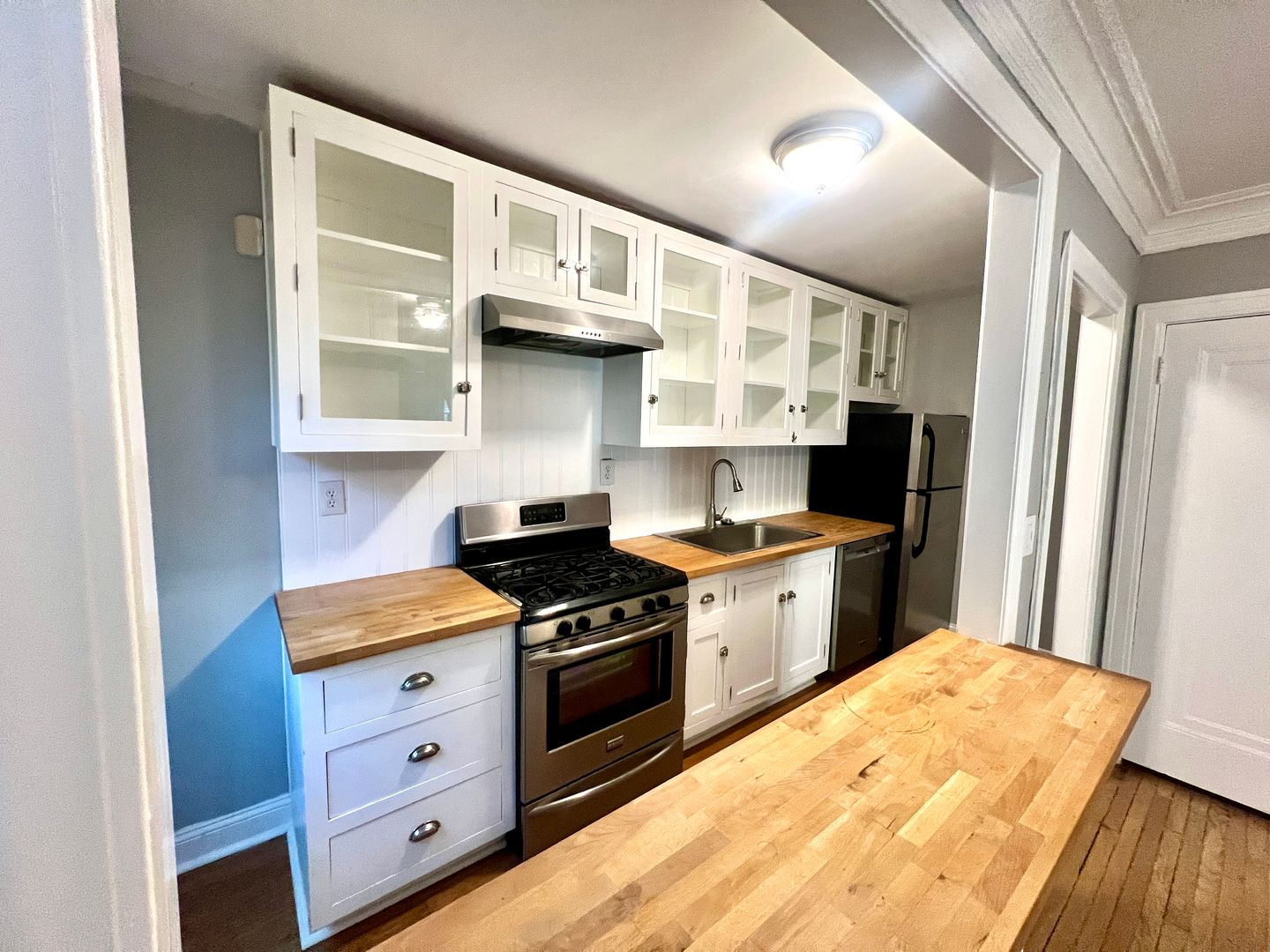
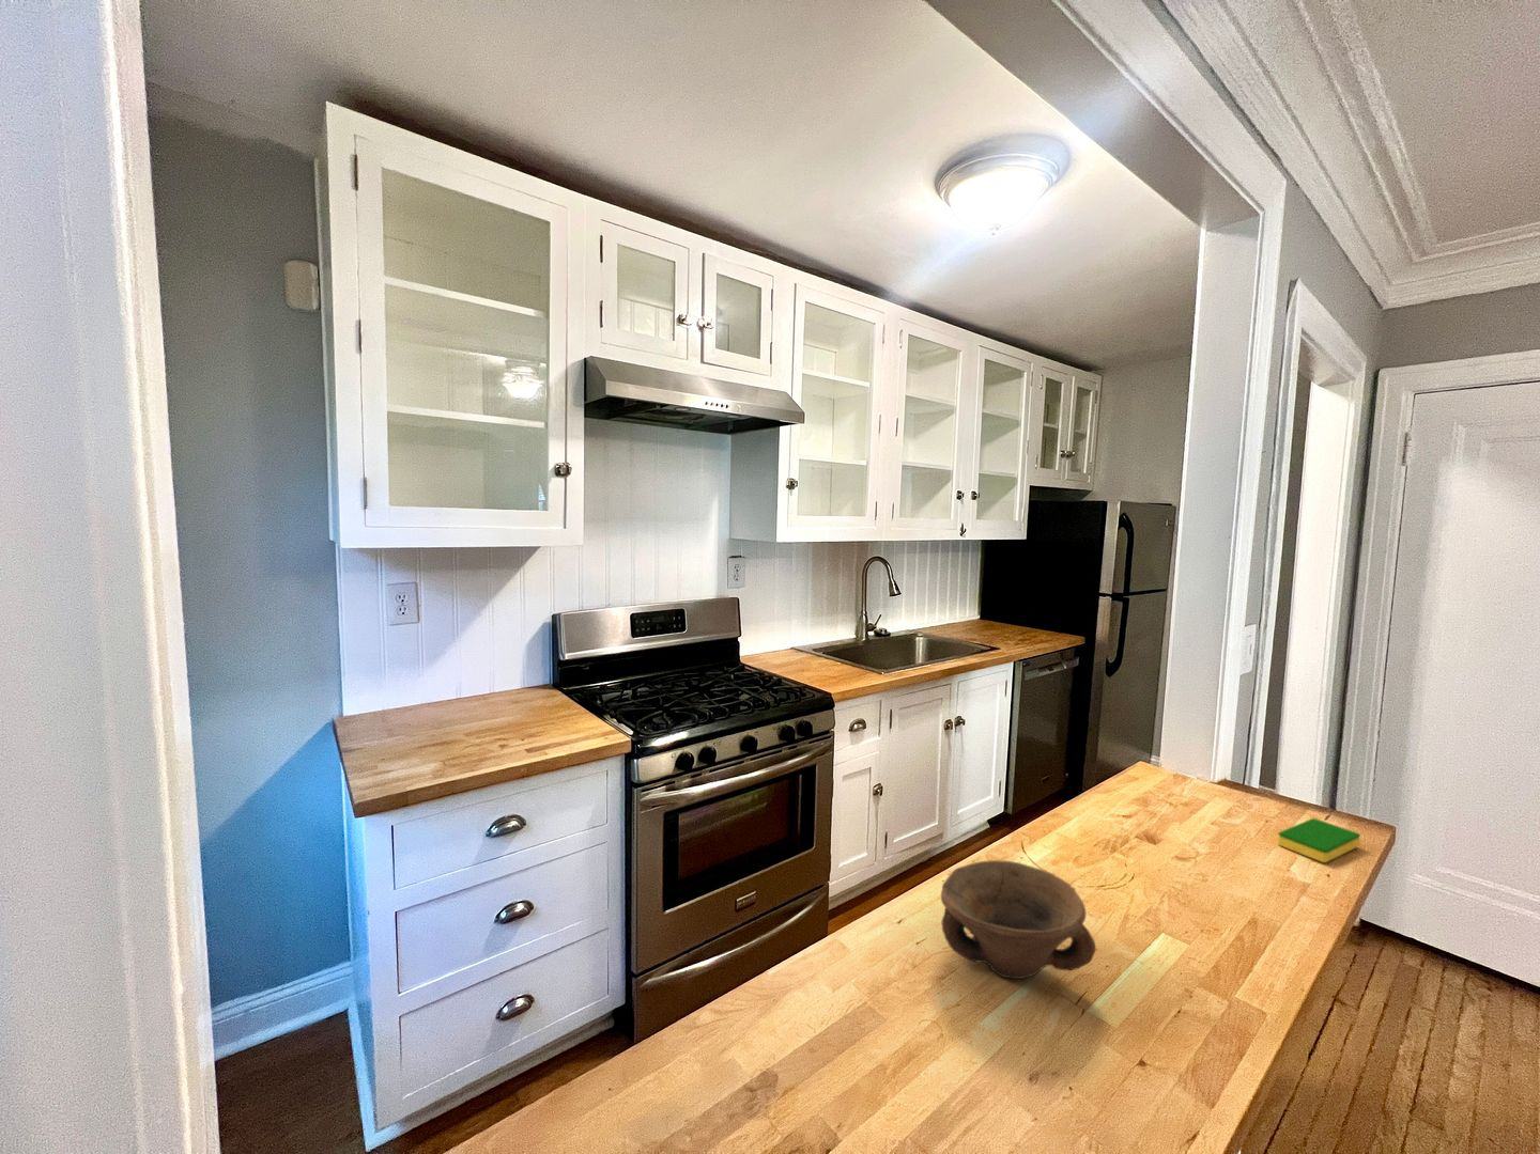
+ dish sponge [1277,817,1362,863]
+ bowl [940,859,1097,979]
